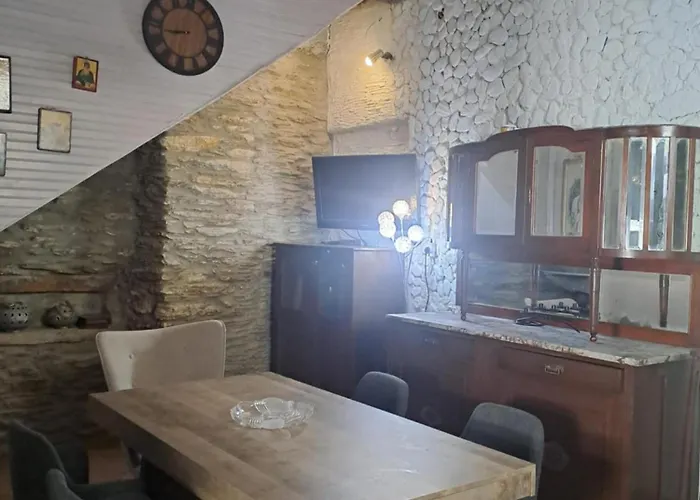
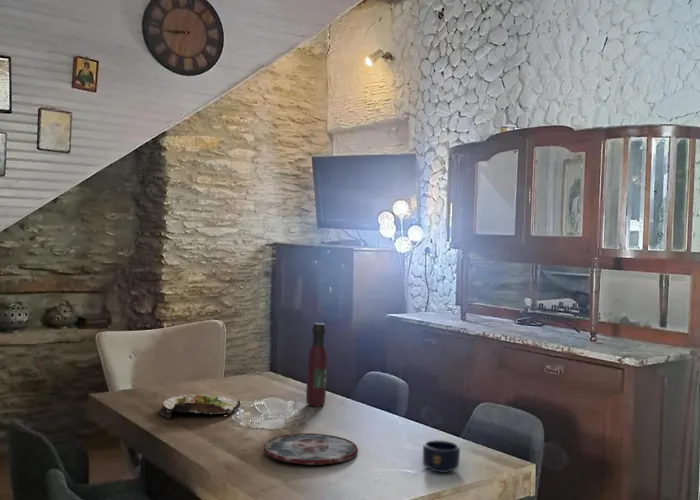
+ mug [422,439,461,474]
+ salad plate [158,393,241,419]
+ wine bottle [305,322,328,408]
+ plate [262,432,359,466]
